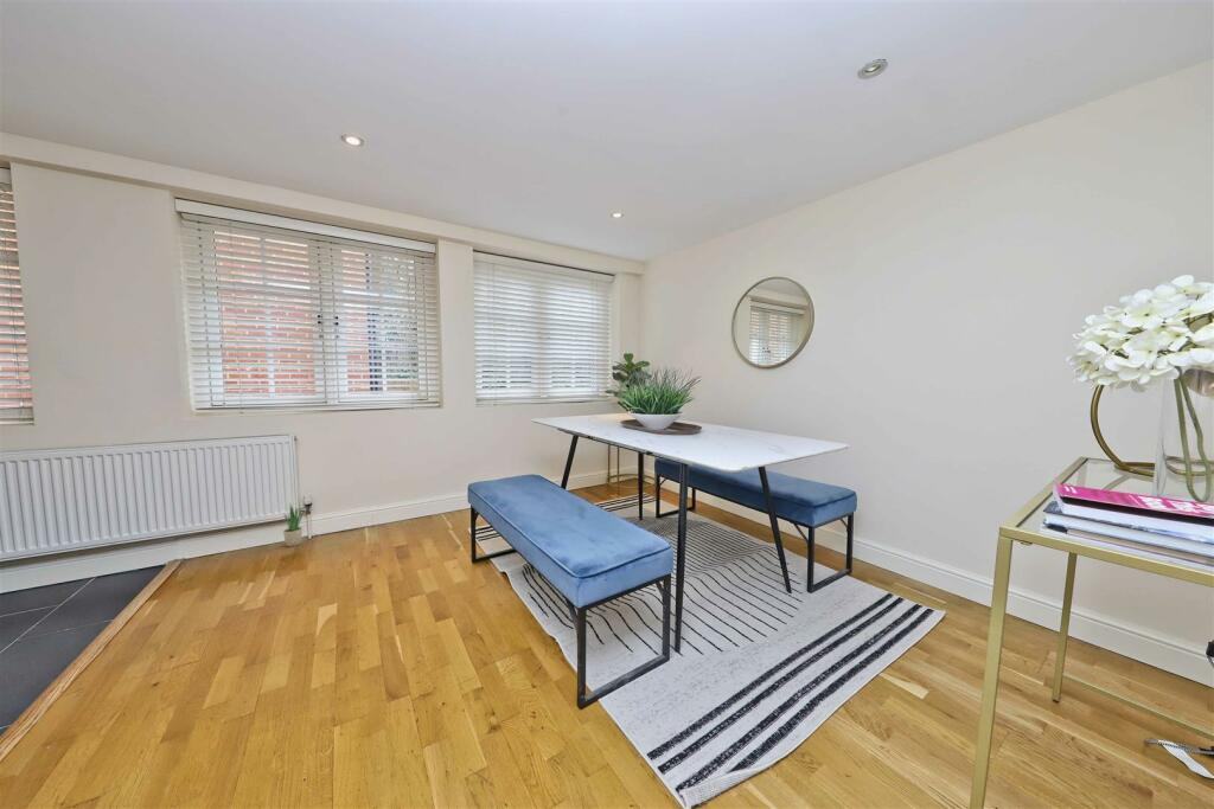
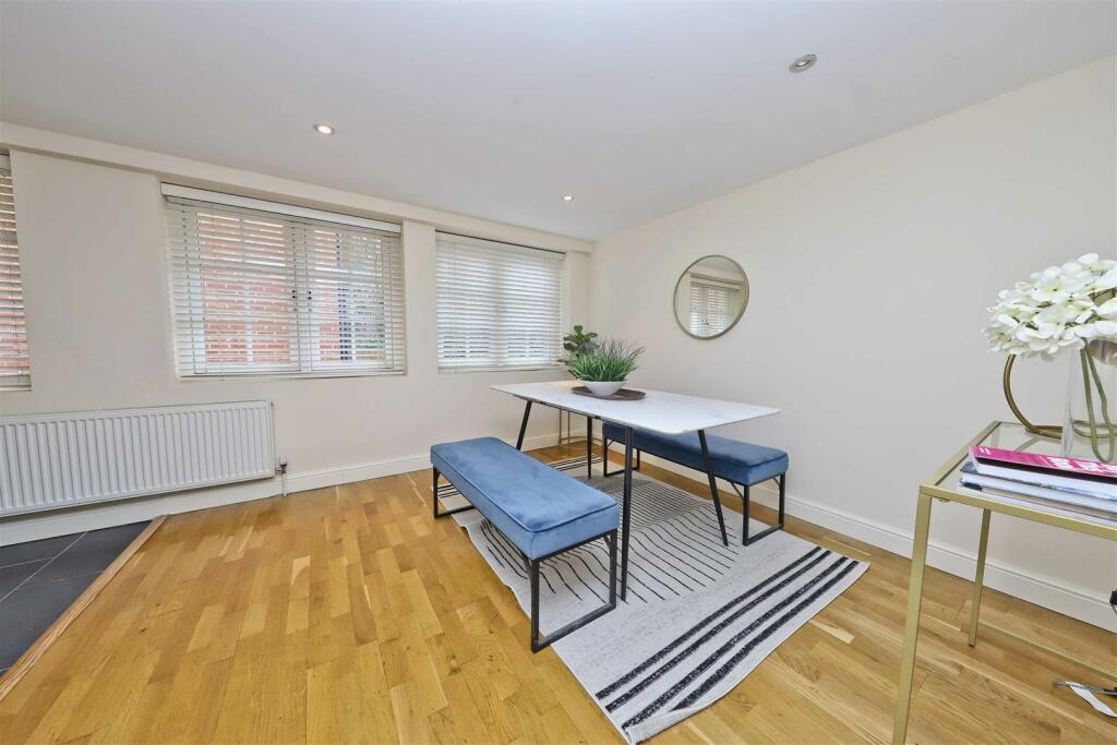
- potted plant [282,505,306,547]
